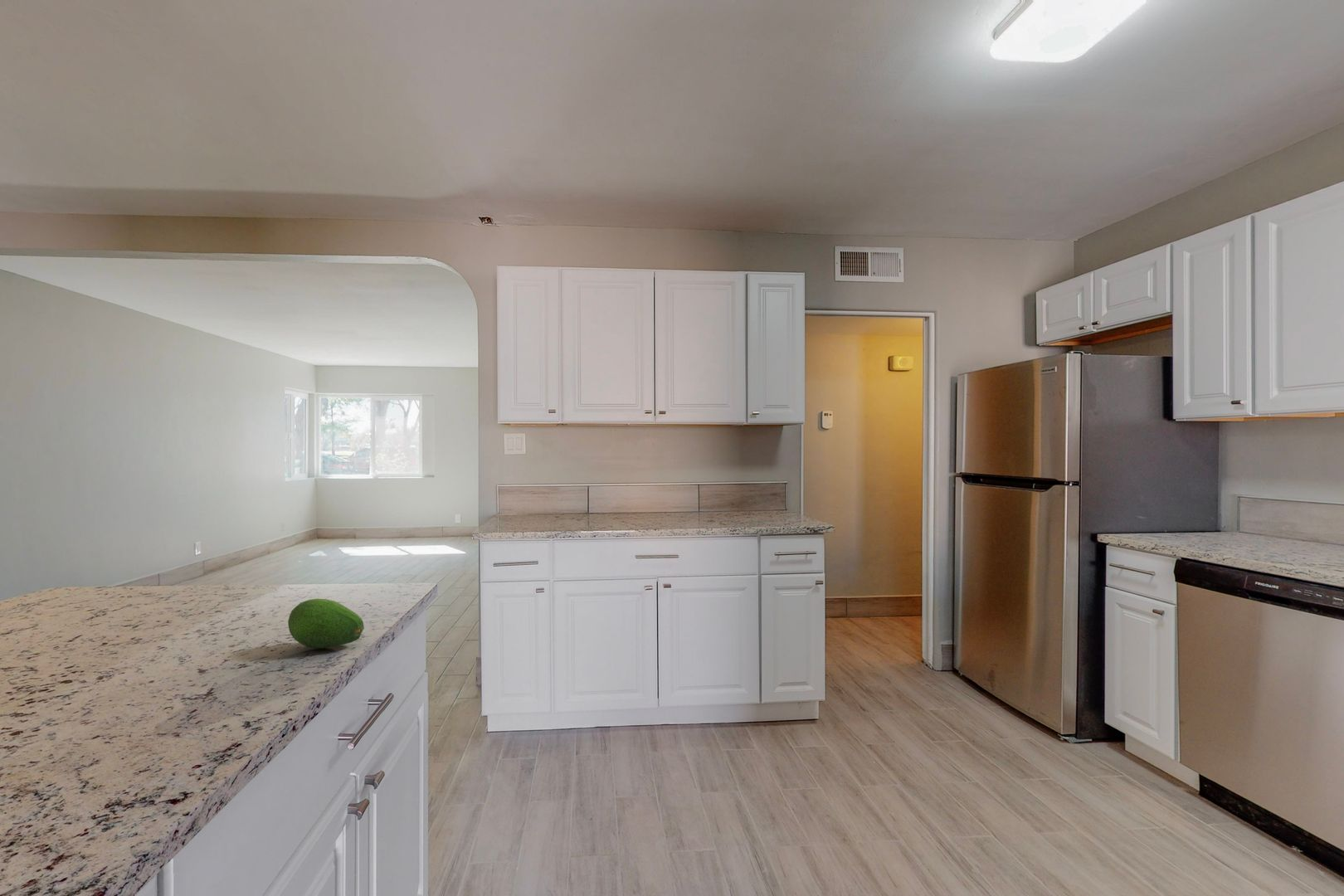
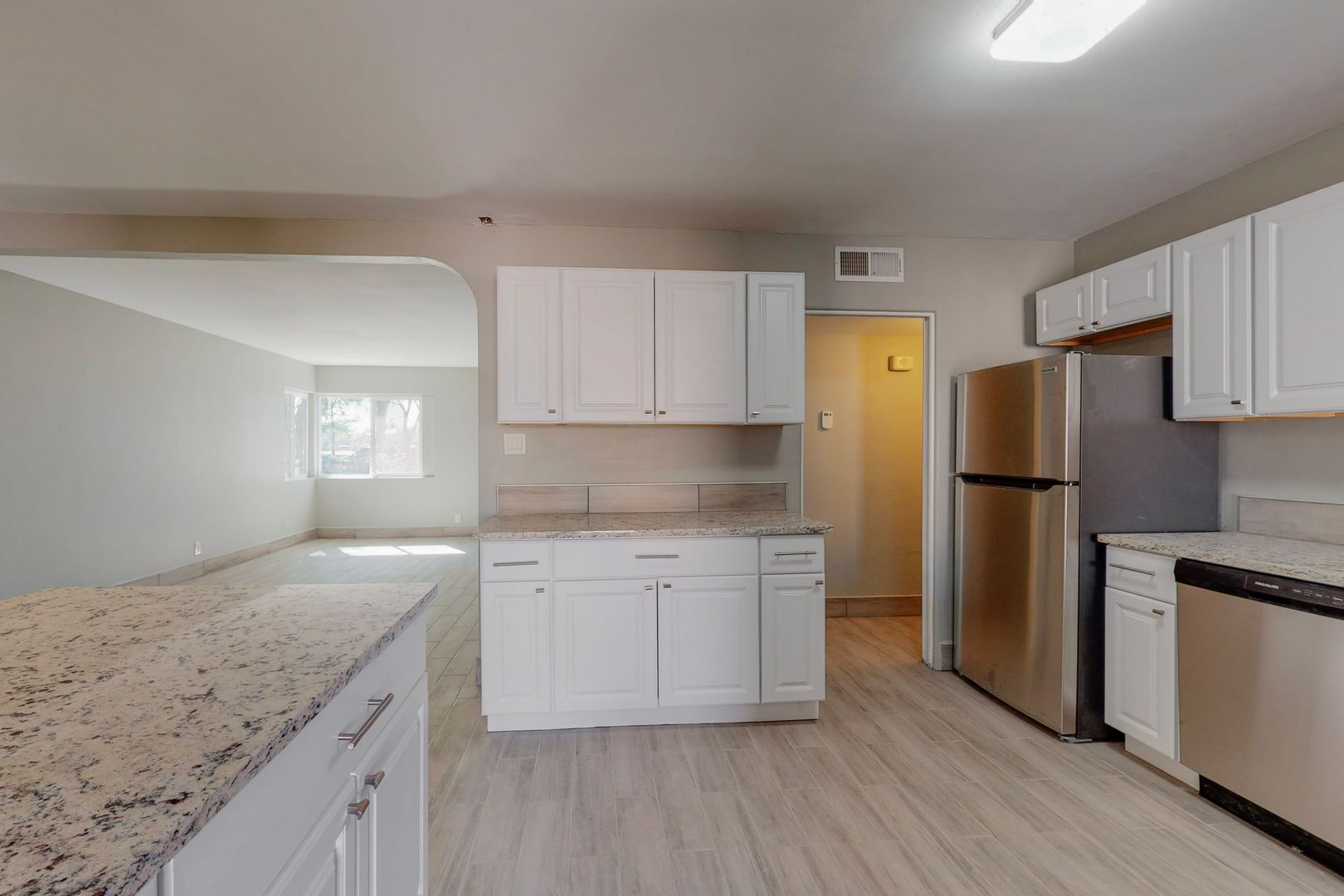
- fruit [287,598,365,649]
